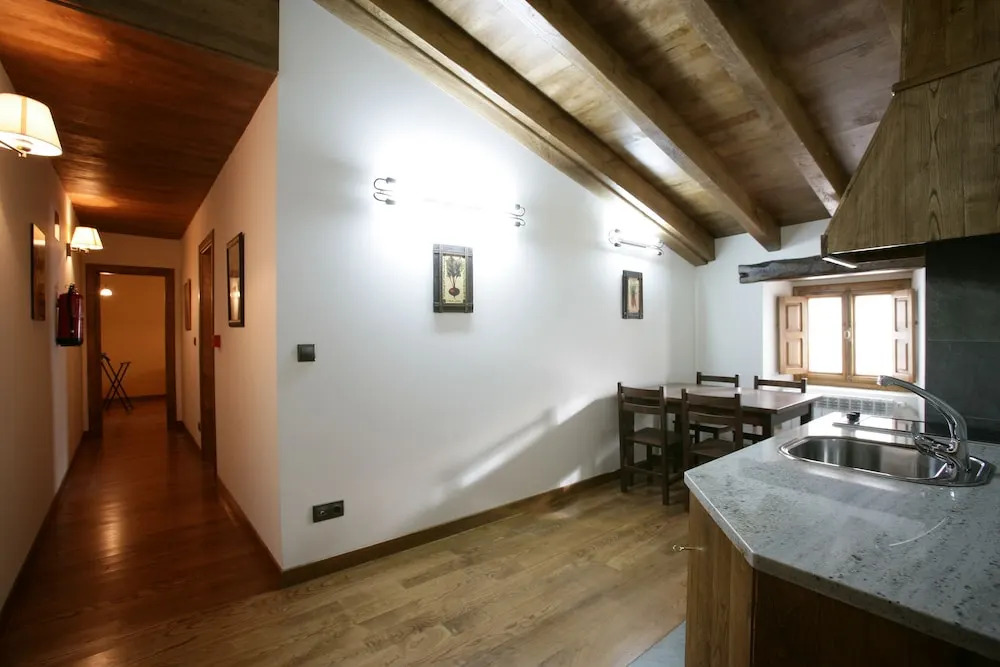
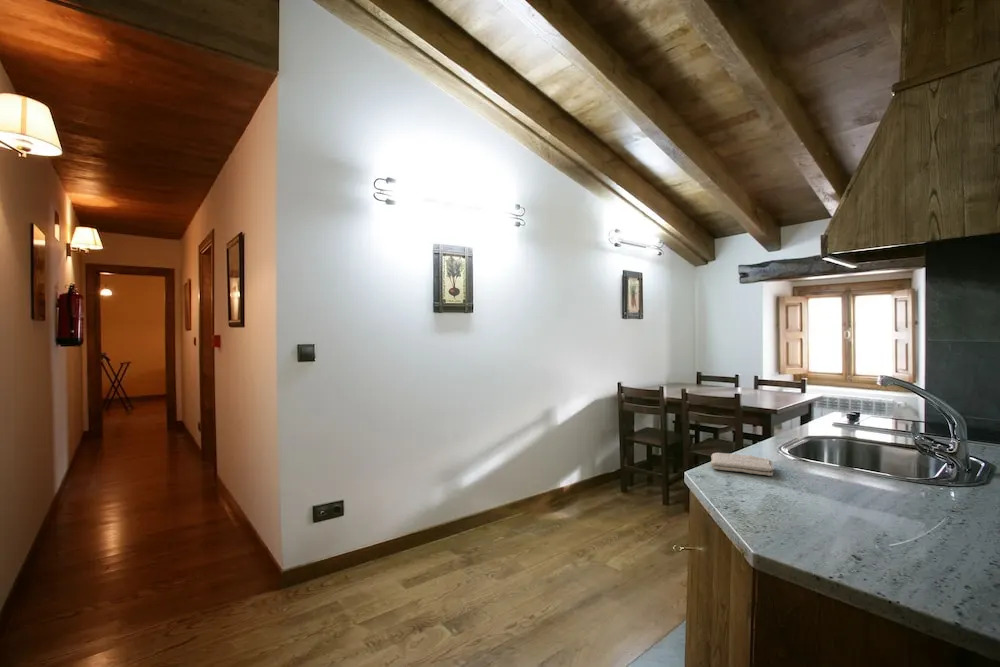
+ washcloth [710,452,776,477]
